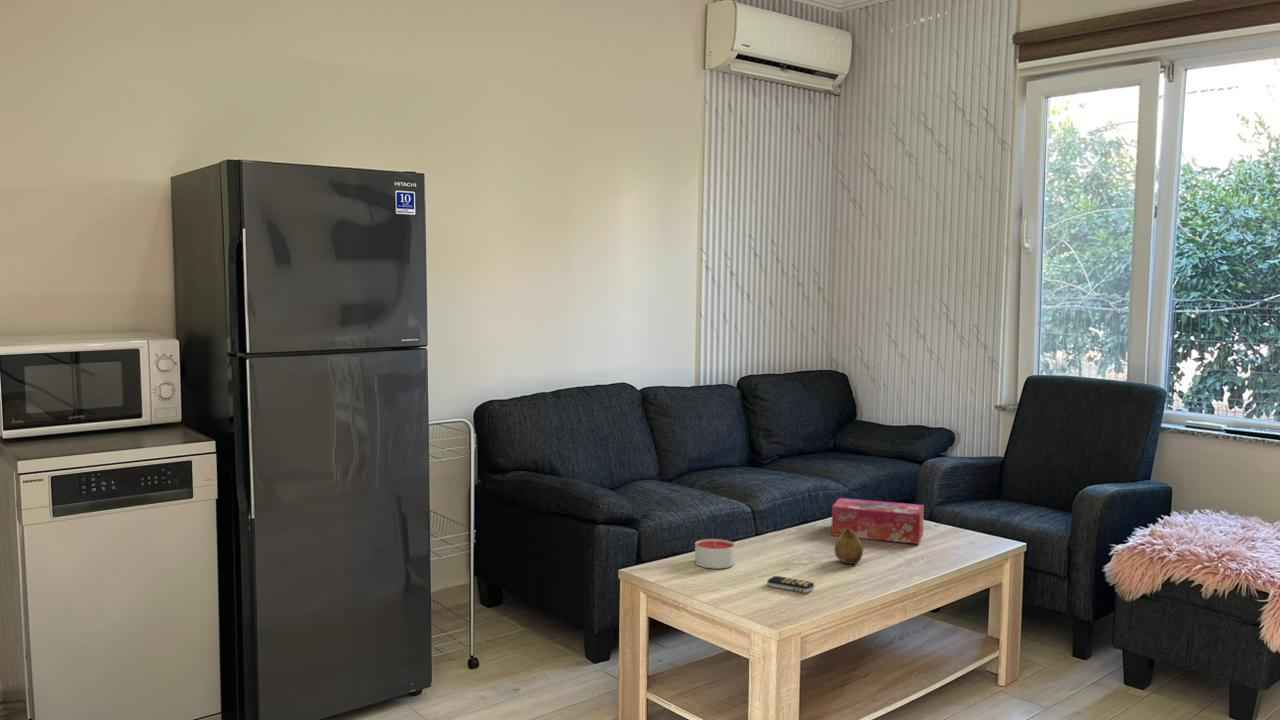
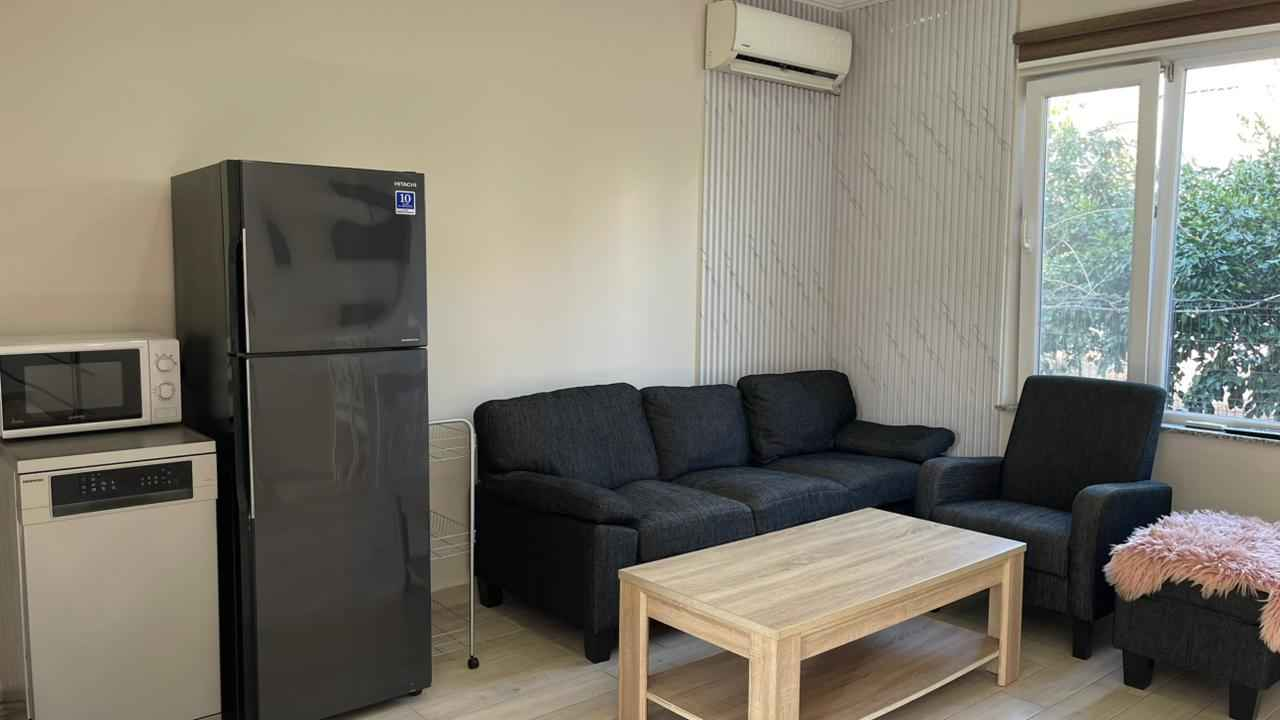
- tissue box [830,497,925,545]
- remote control [766,575,815,594]
- candle [694,538,736,570]
- fruit [833,526,864,565]
